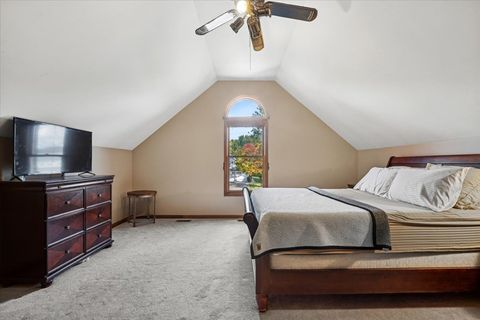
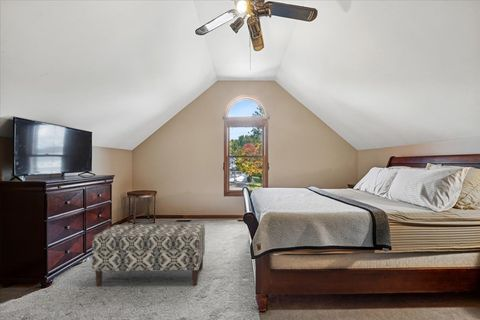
+ bench [91,223,206,287]
